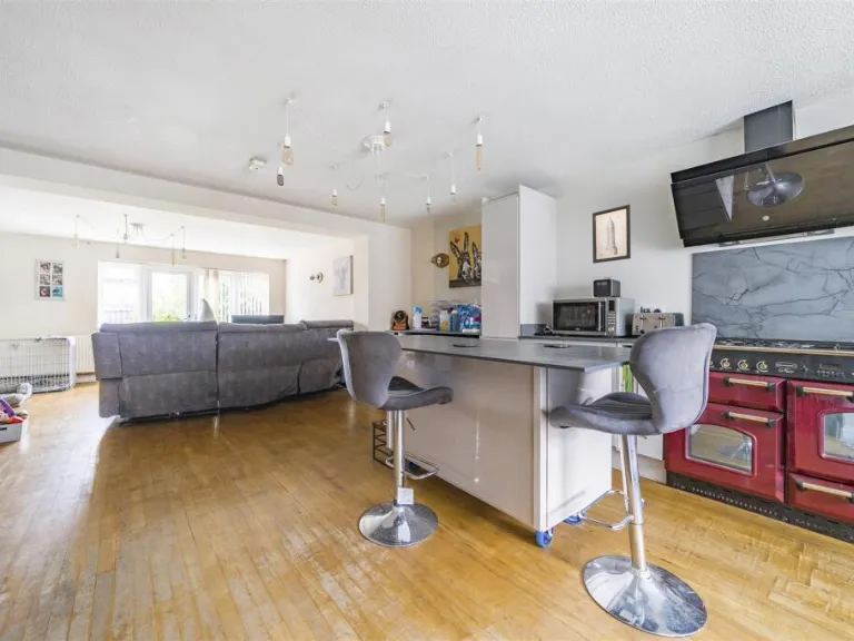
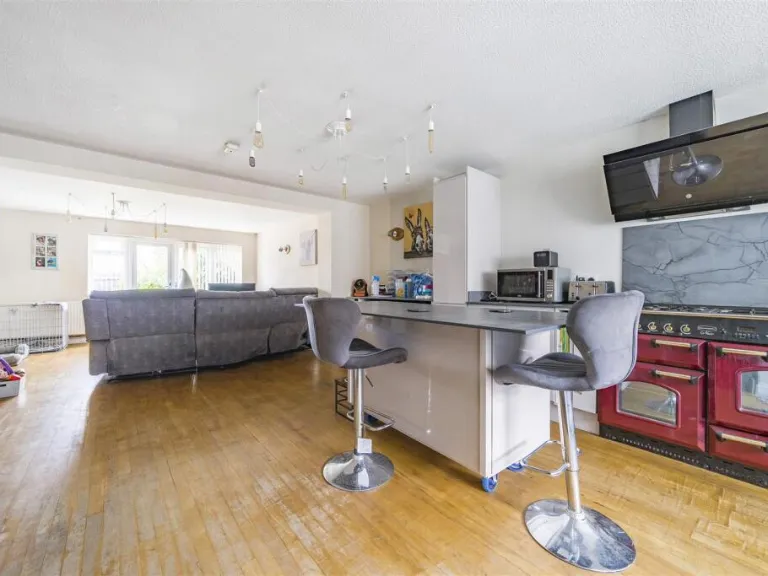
- wall art [592,204,632,265]
